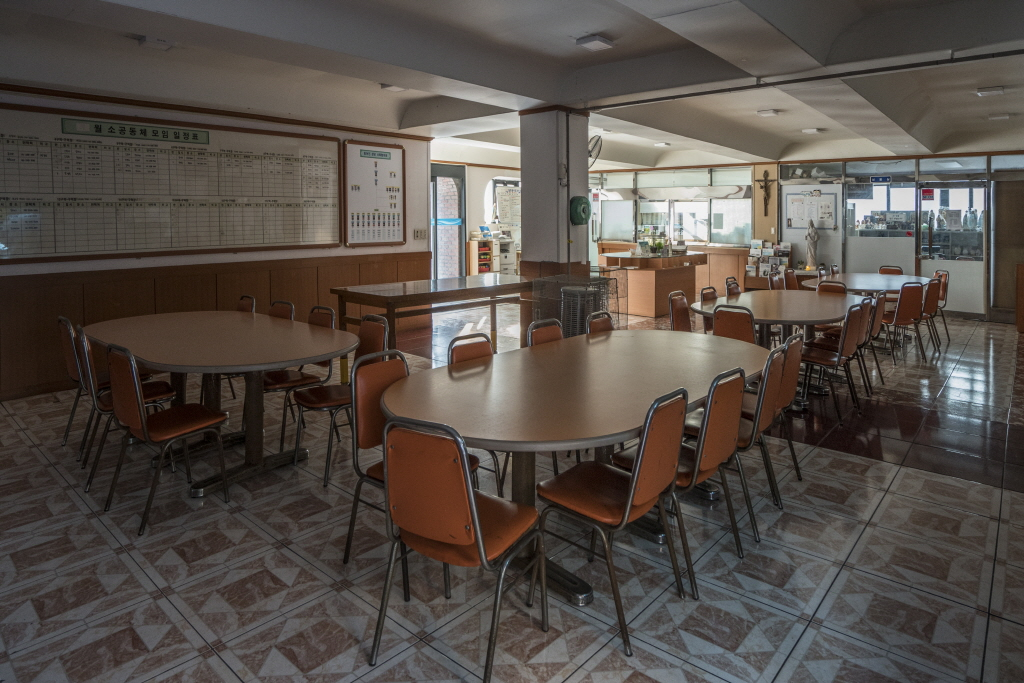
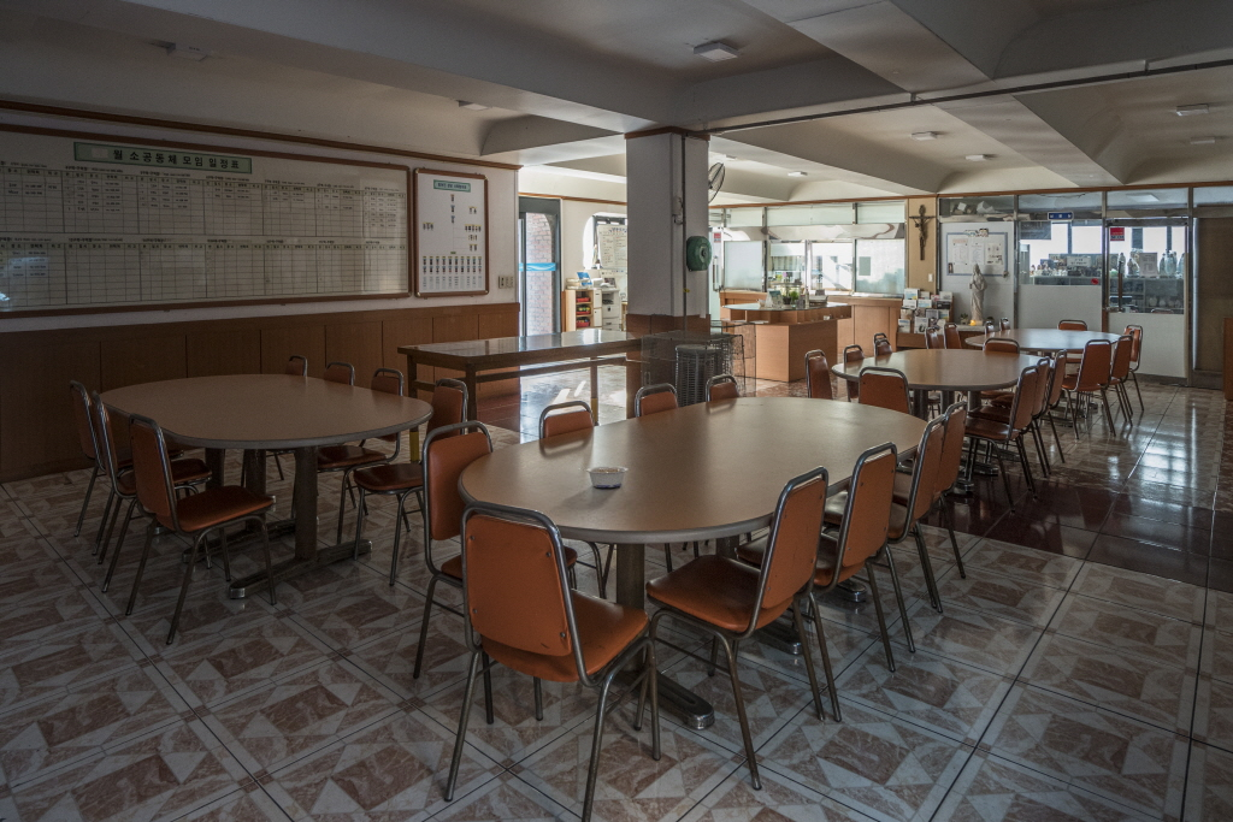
+ legume [579,465,629,489]
